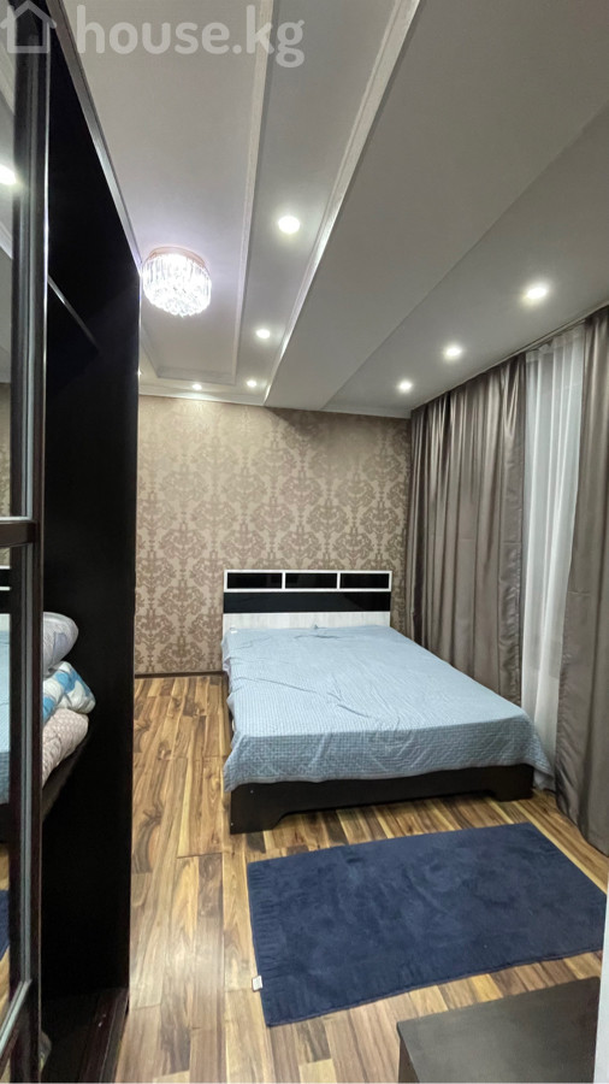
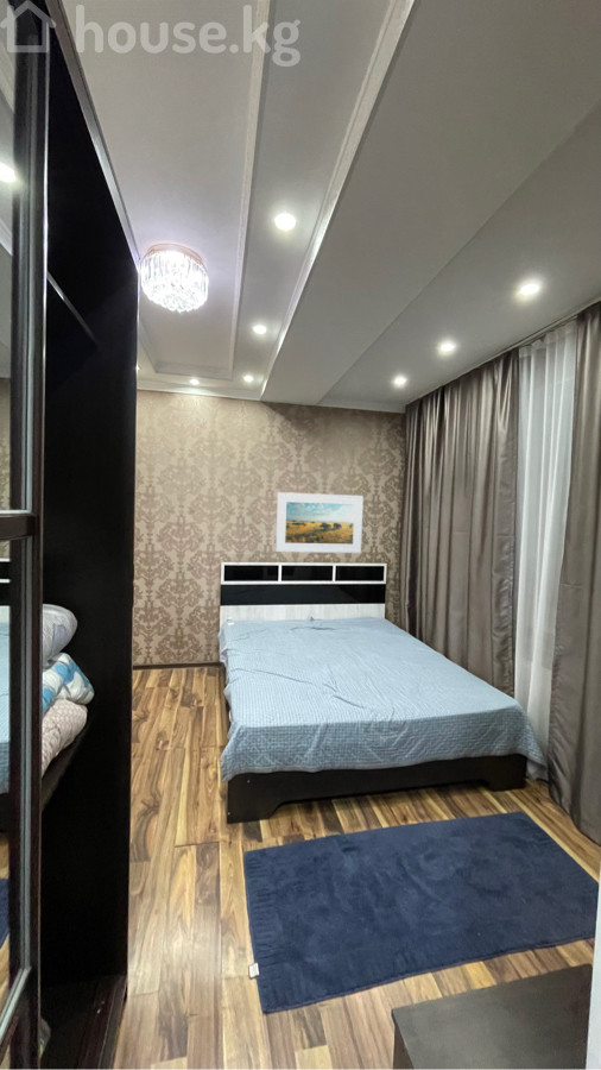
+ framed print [274,491,365,554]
